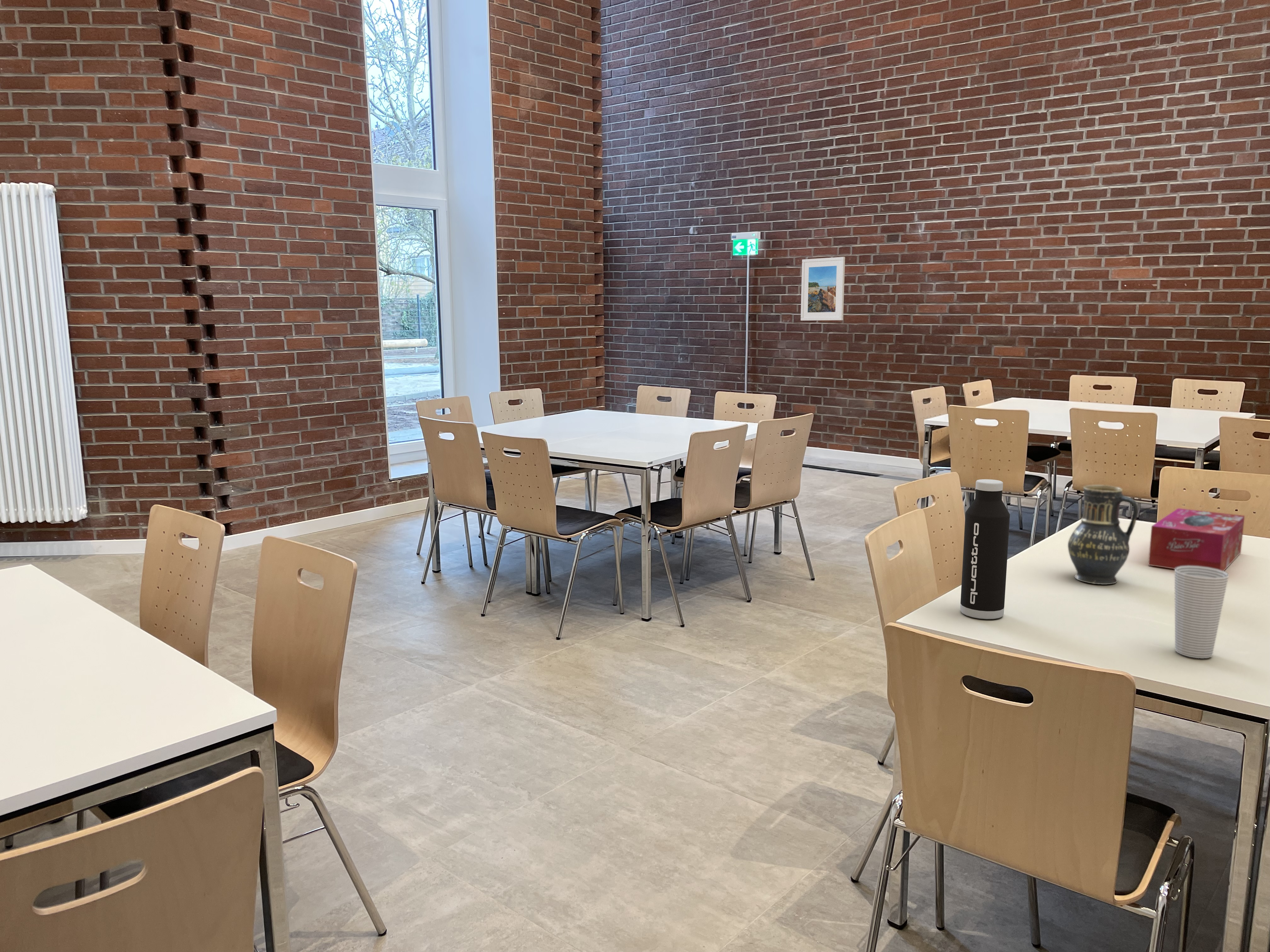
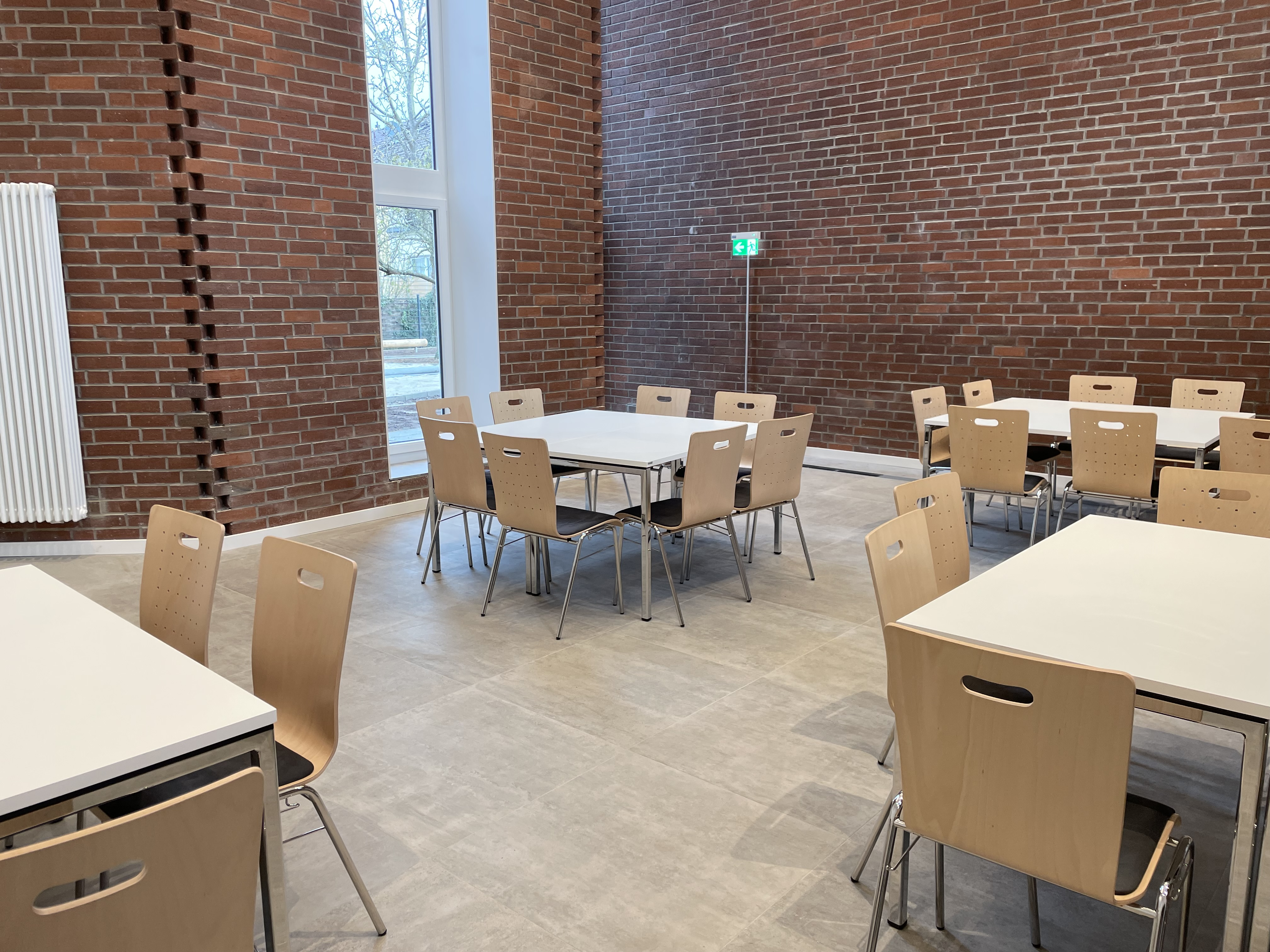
- vase [1067,484,1139,585]
- tissue box [1148,508,1245,571]
- water bottle [960,479,1010,620]
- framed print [800,257,845,321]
- cup [1174,565,1229,659]
